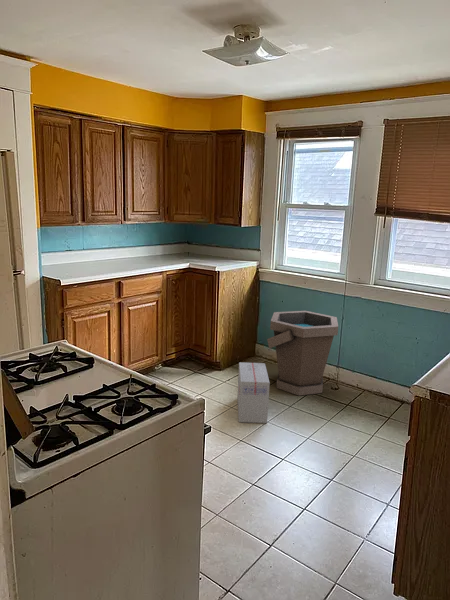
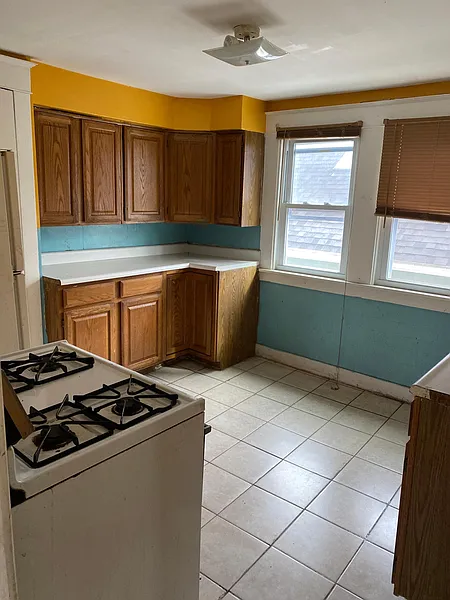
- cardboard box [236,361,271,424]
- bucket [266,310,339,397]
